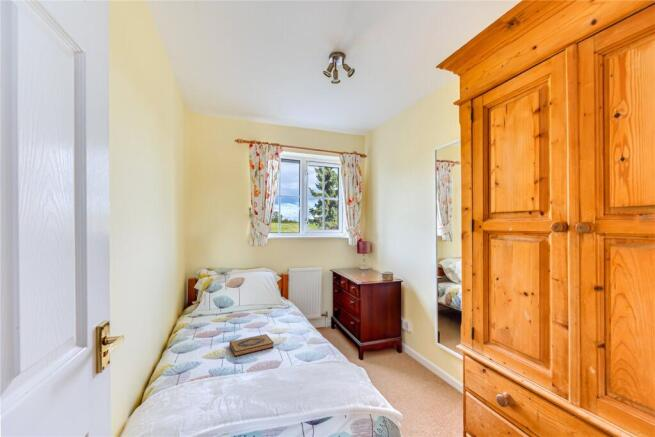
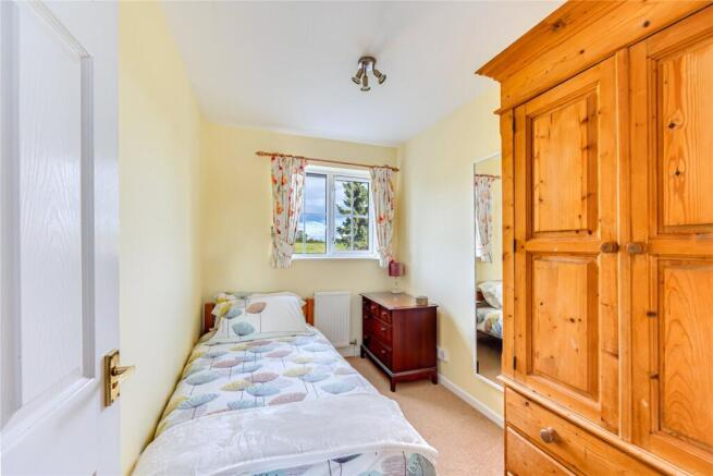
- hardback book [229,333,275,358]
